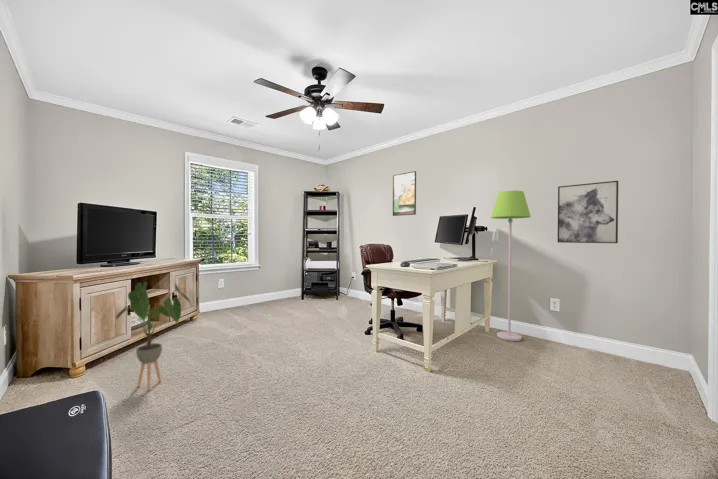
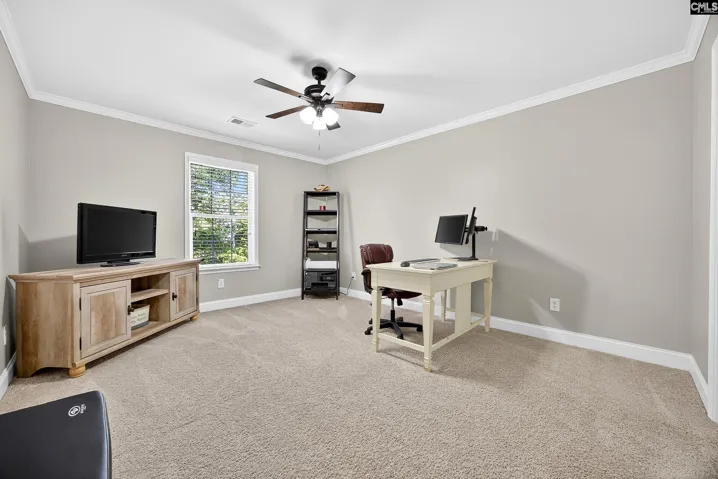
- floor lamp [490,190,532,342]
- house plant [115,281,193,392]
- wall art [557,180,619,244]
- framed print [392,170,417,217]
